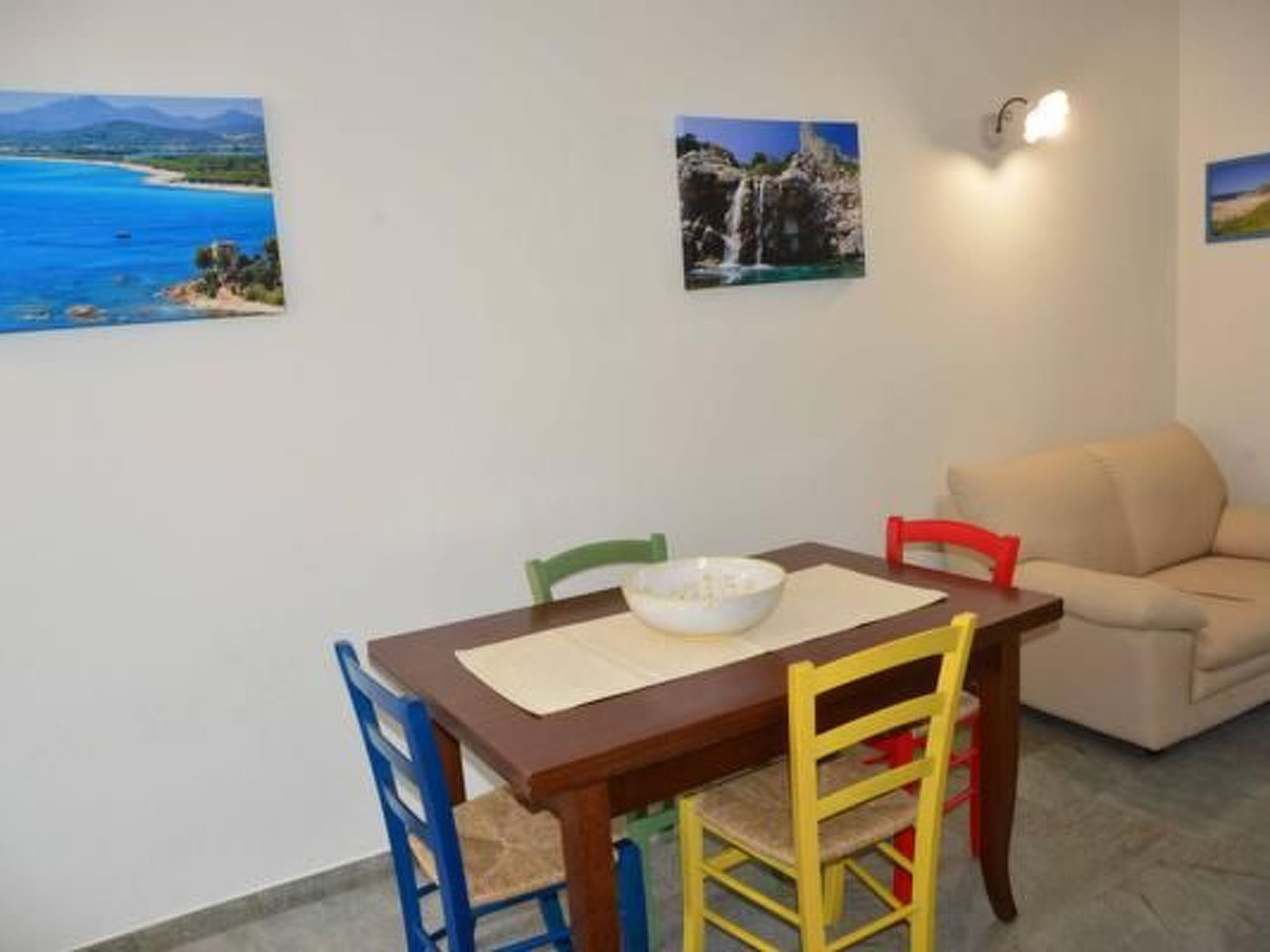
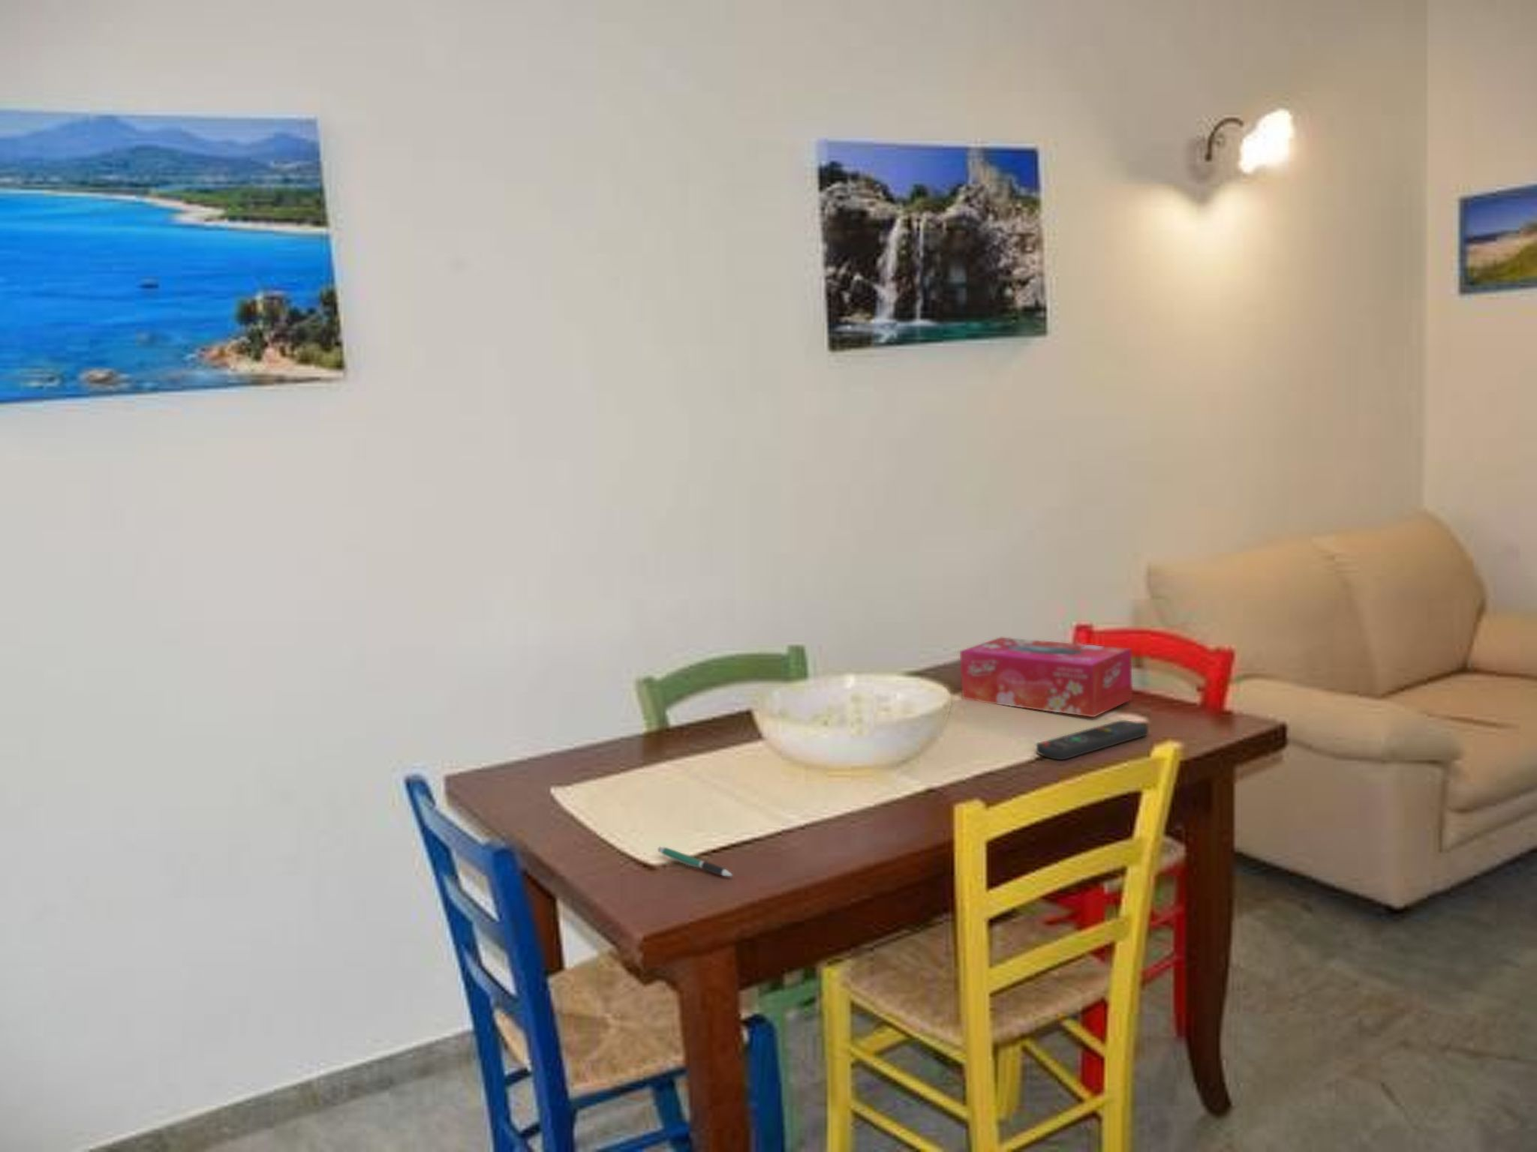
+ tissue box [960,637,1133,718]
+ pen [657,846,733,877]
+ remote control [1036,719,1149,760]
